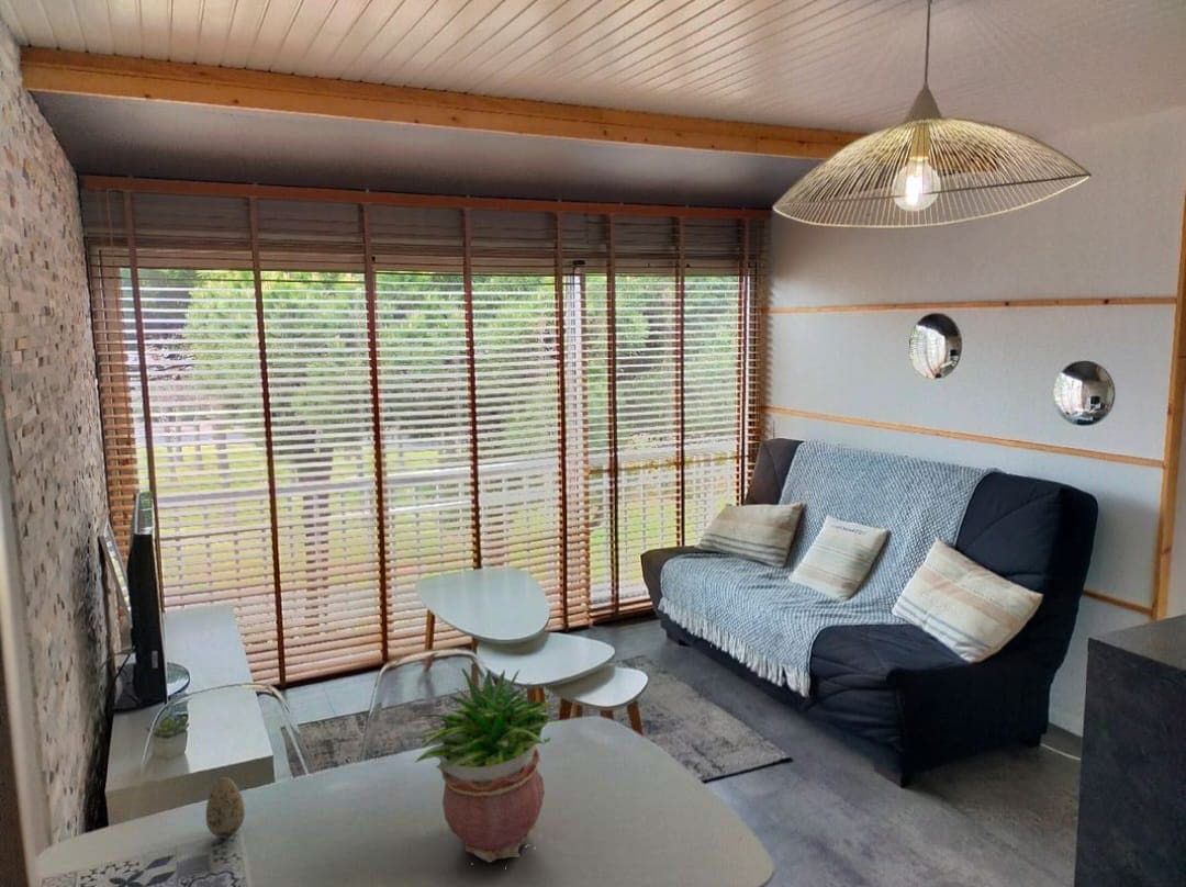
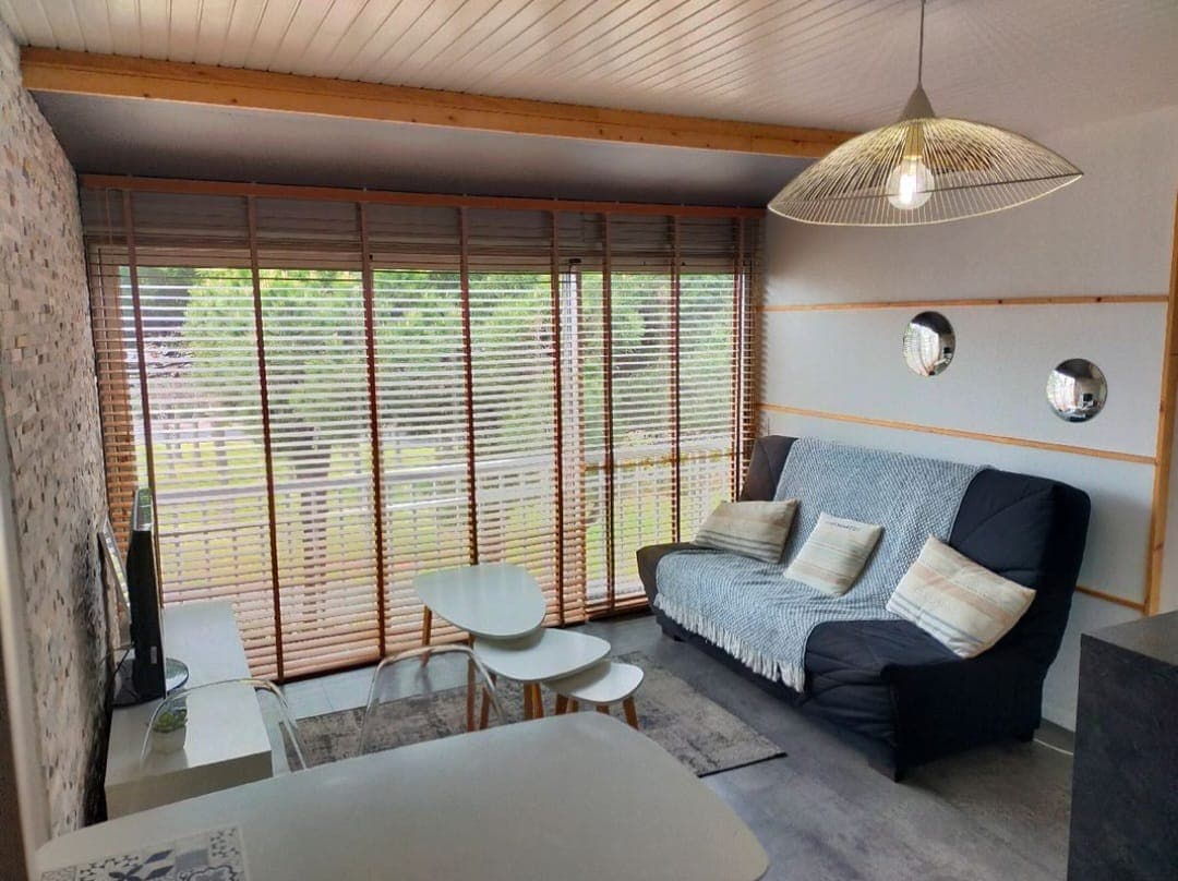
- potted plant [414,666,563,866]
- decorative egg [205,776,246,839]
